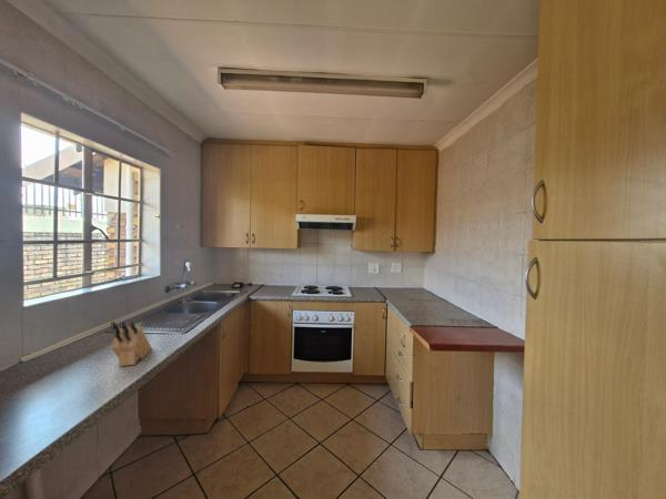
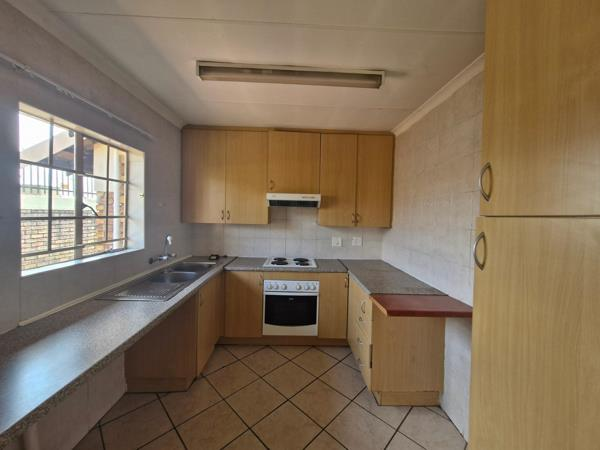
- knife block [110,320,152,367]
